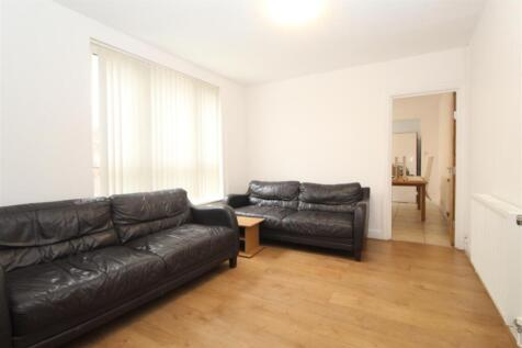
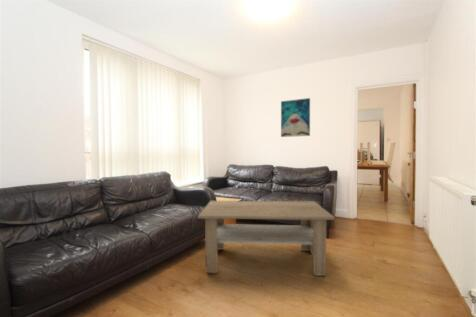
+ coffee table [197,200,336,277]
+ wall art [280,97,311,138]
